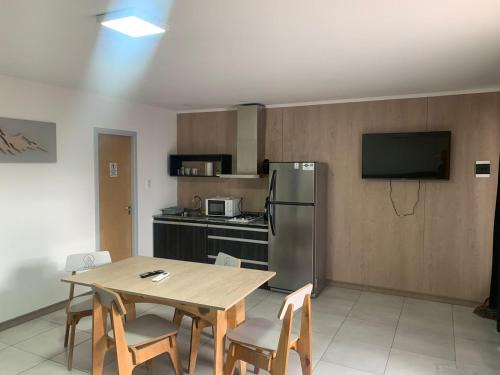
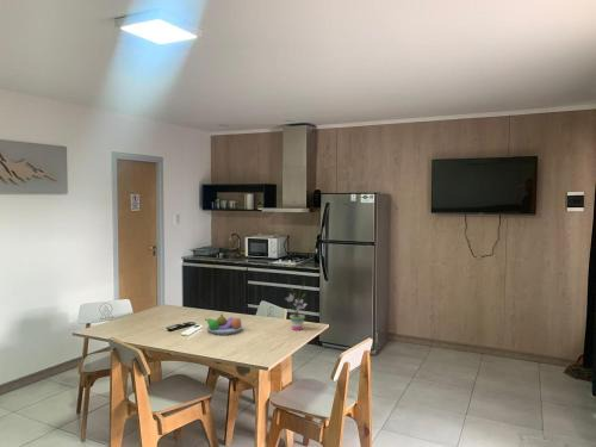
+ potted plant [285,283,308,331]
+ fruit bowl [204,312,243,336]
